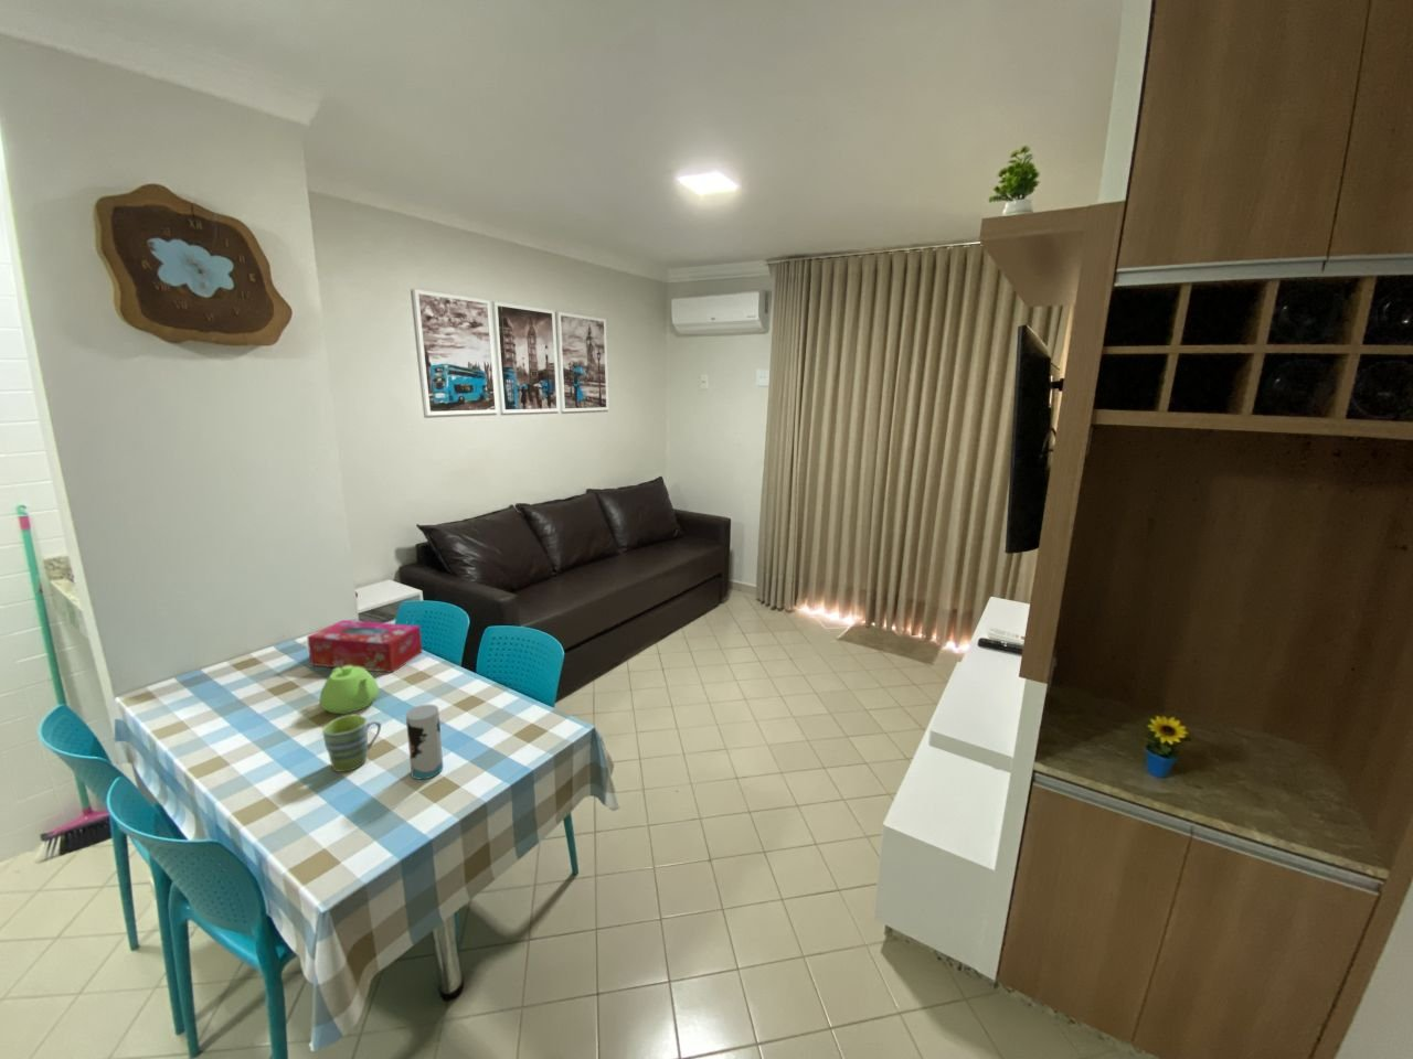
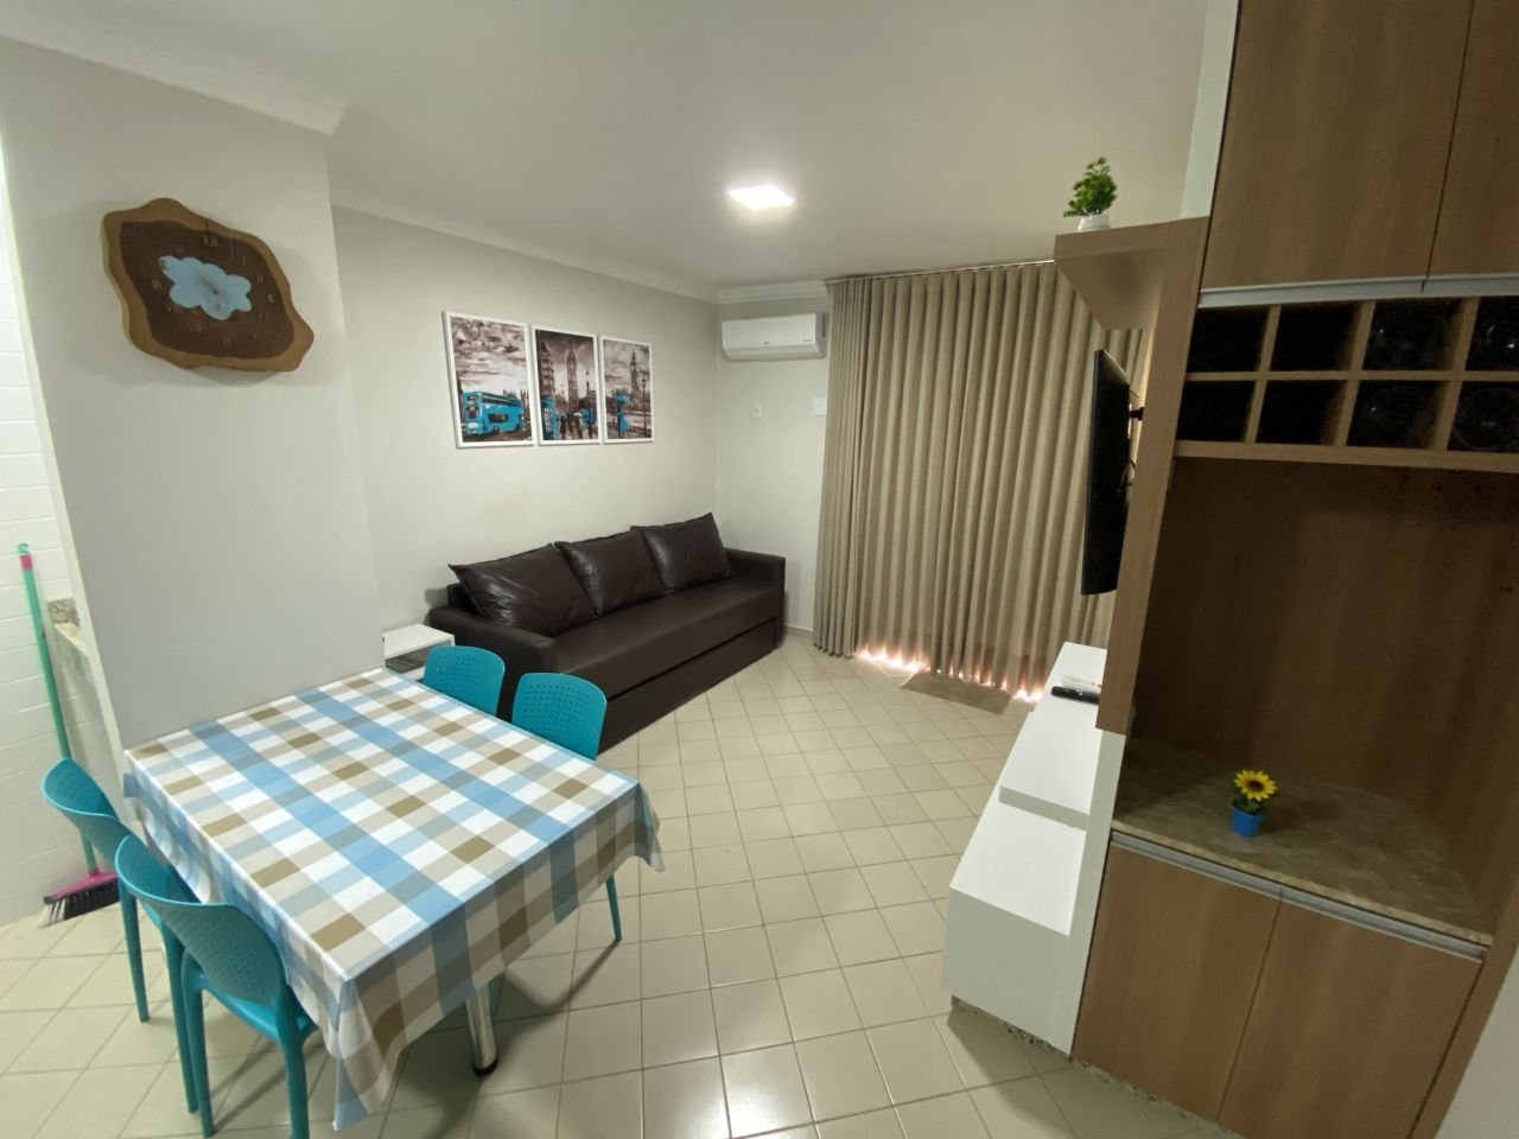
- mug [322,714,382,773]
- cup [405,704,444,781]
- tissue box [306,618,423,674]
- teapot [319,665,379,715]
